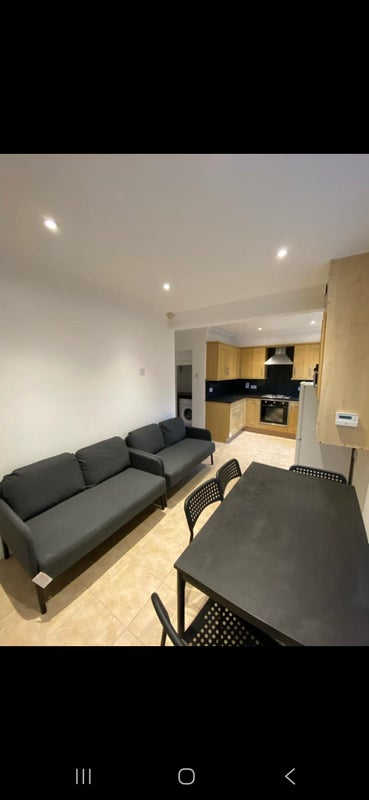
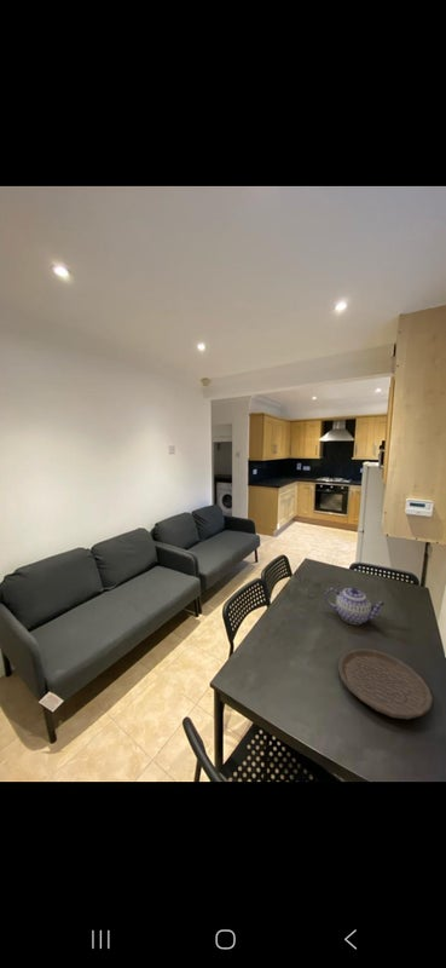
+ teapot [324,587,386,626]
+ plate [337,647,434,720]
